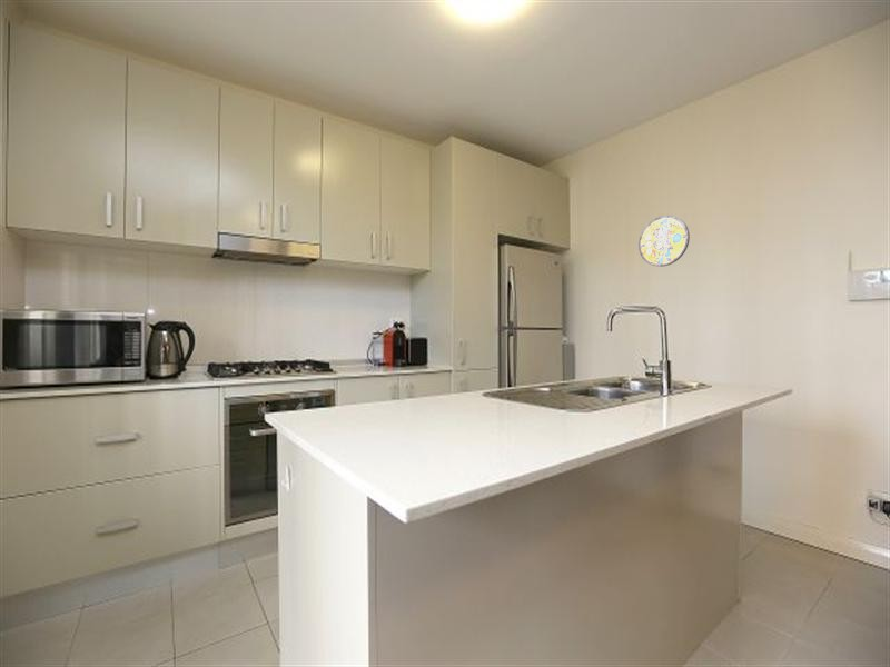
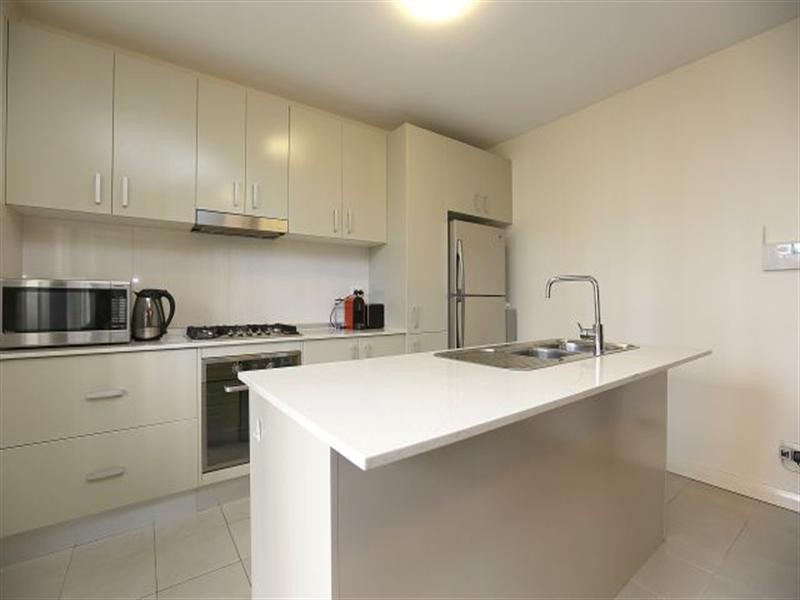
- manhole cover [637,215,691,268]
